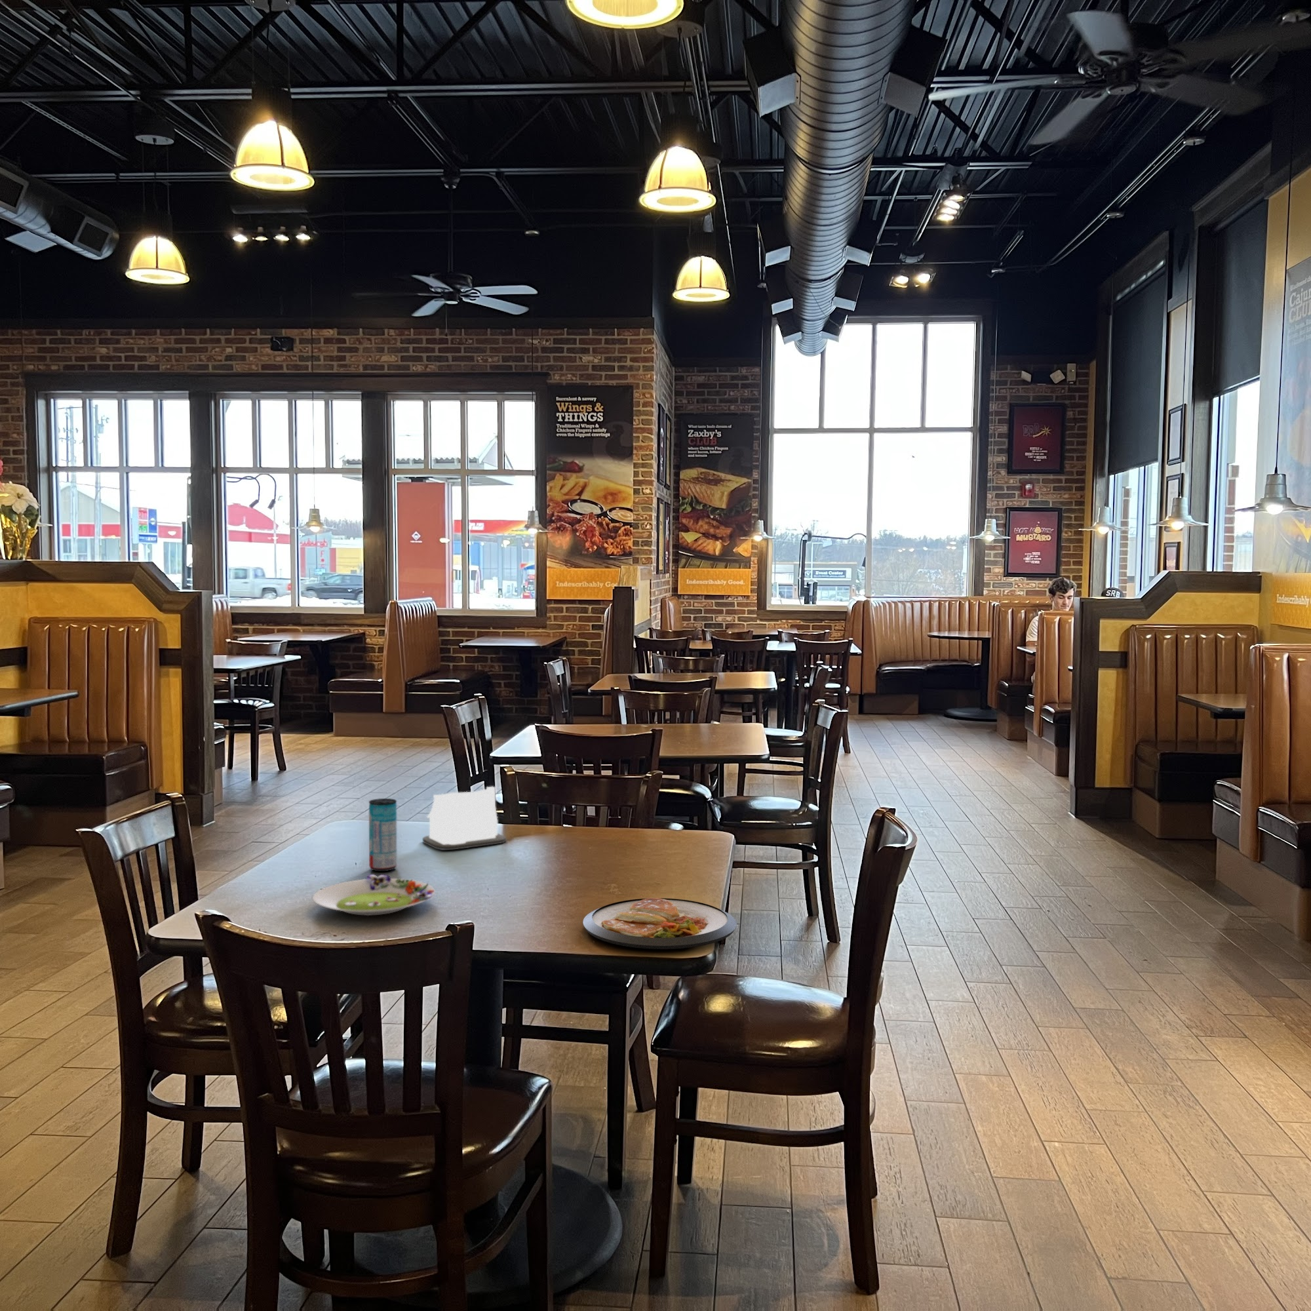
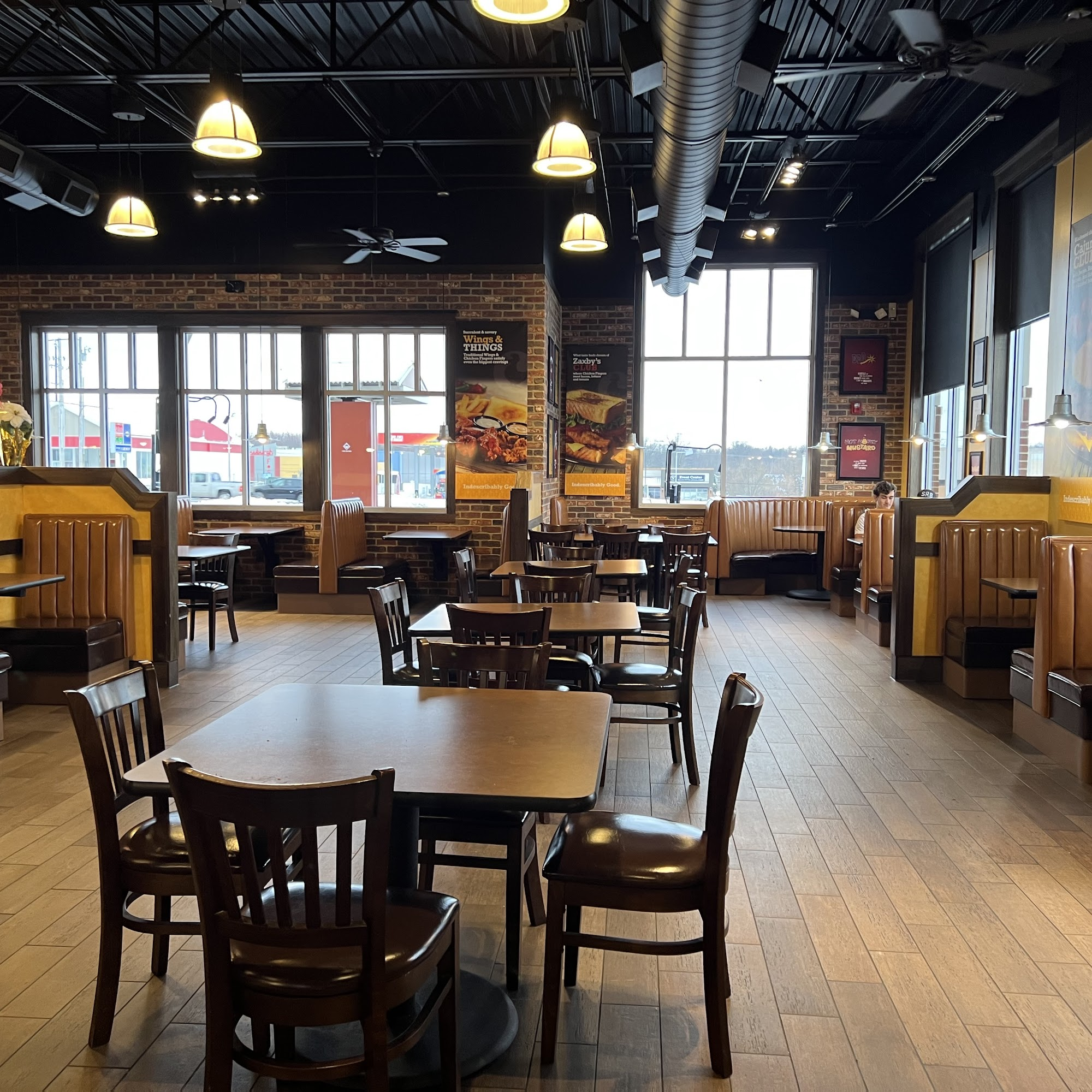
- salad plate [312,874,436,916]
- dish [582,897,737,950]
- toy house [423,786,507,851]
- beverage can [369,797,397,872]
